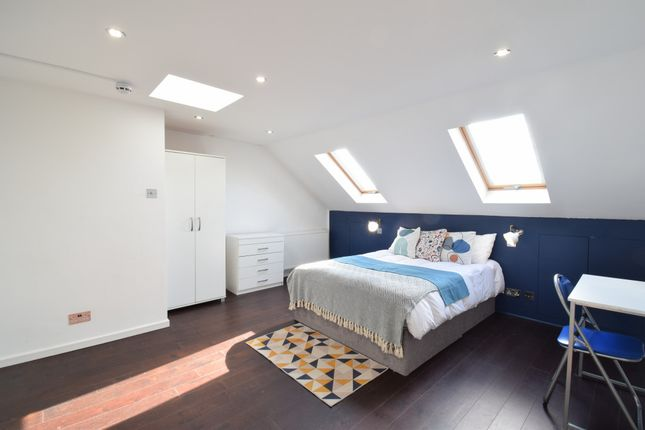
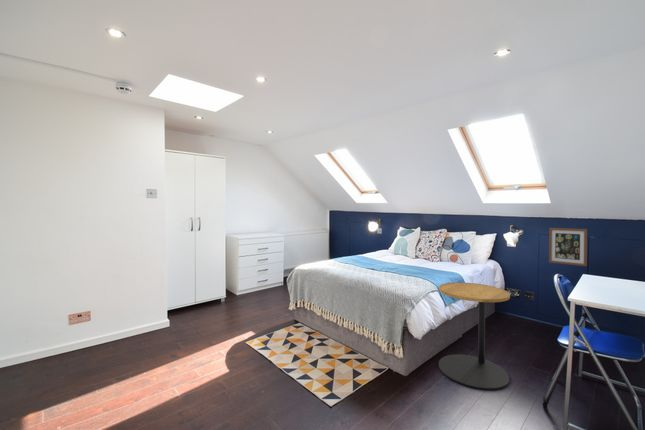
+ wall art [548,227,588,267]
+ side table [438,281,511,391]
